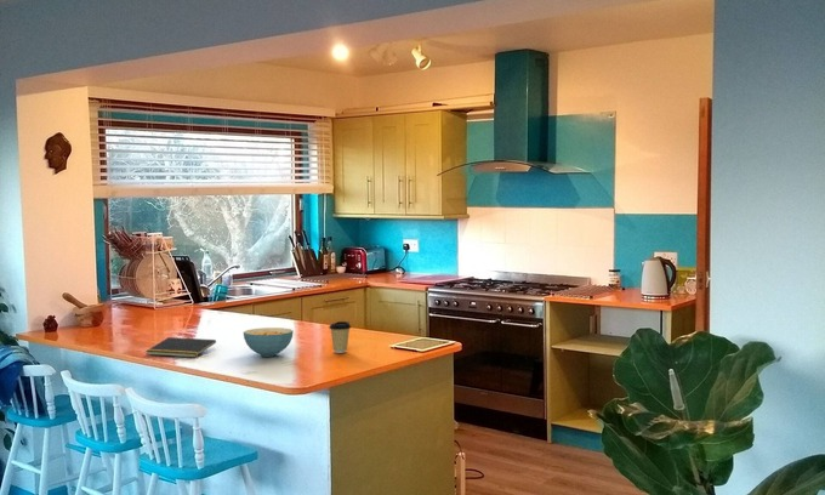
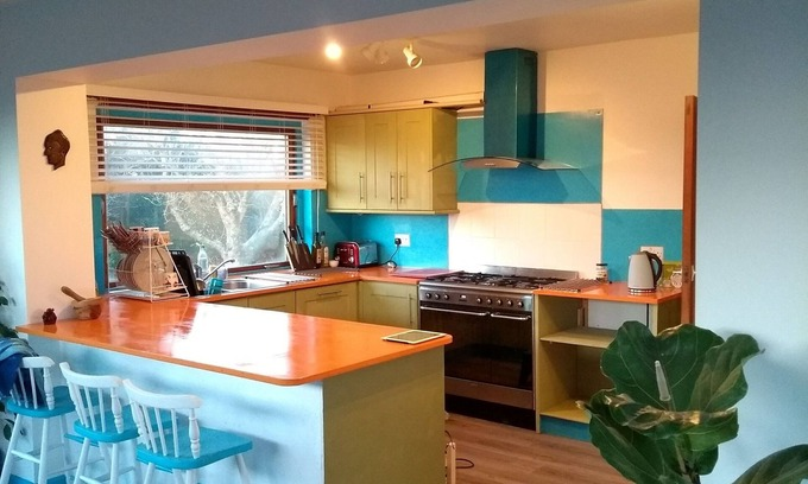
- coffee cup [328,320,352,354]
- cereal bowl [243,326,295,358]
- notepad [144,336,217,358]
